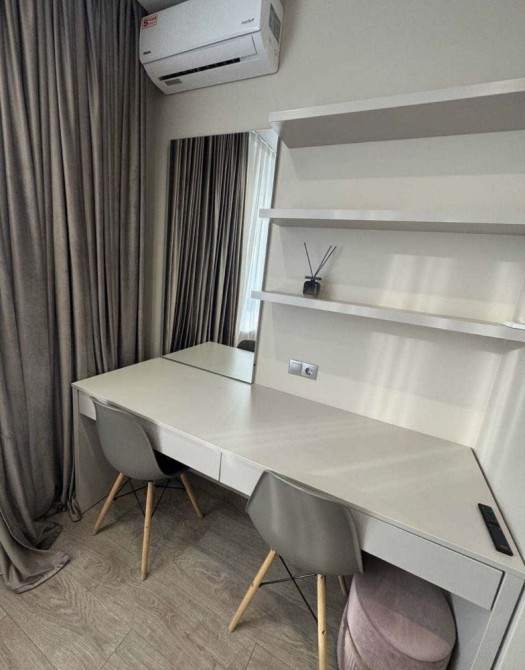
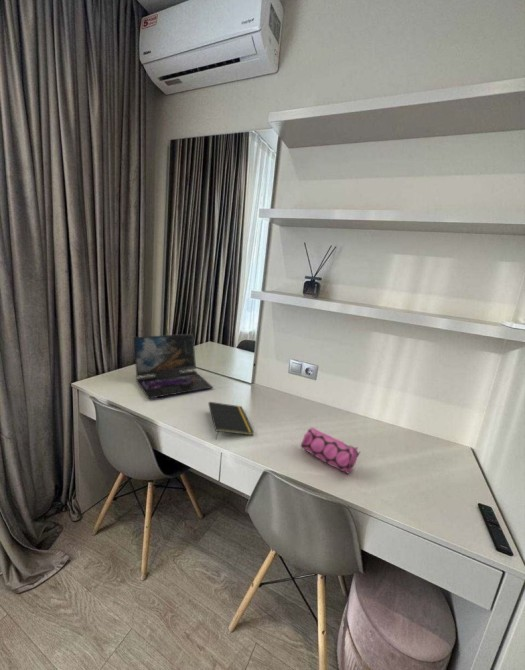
+ laptop [132,333,214,400]
+ pencil case [300,426,362,475]
+ notepad [208,401,255,440]
